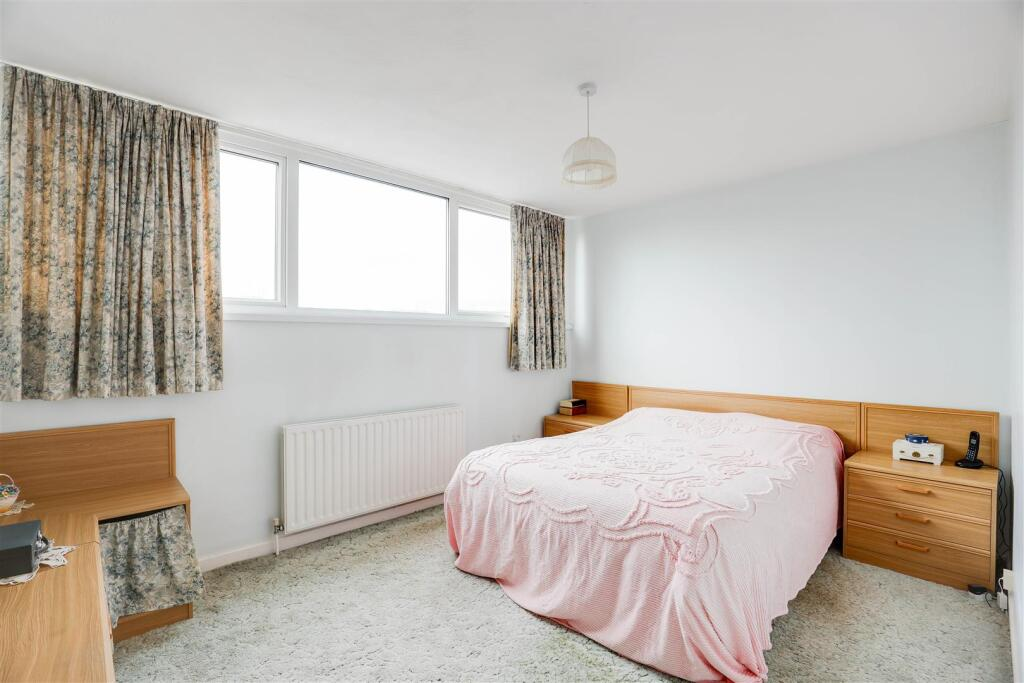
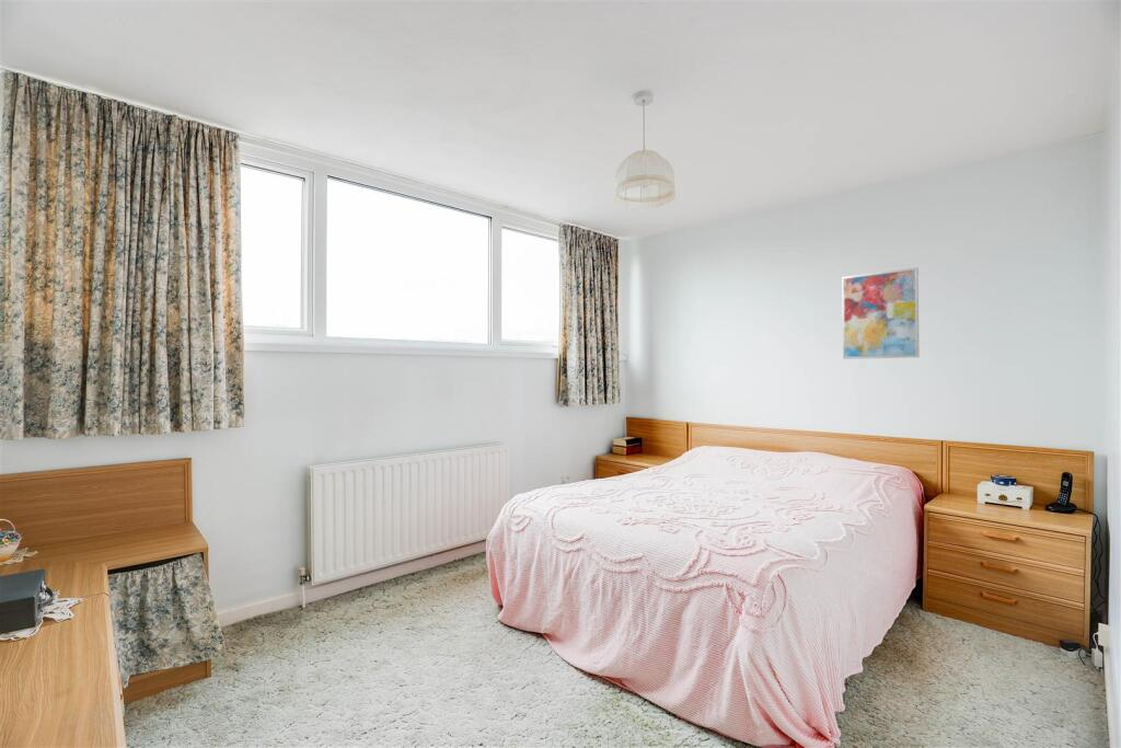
+ wall art [841,266,921,360]
